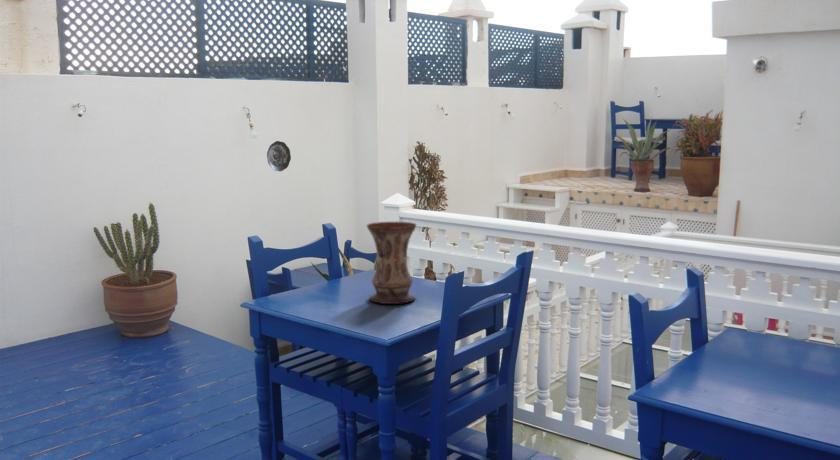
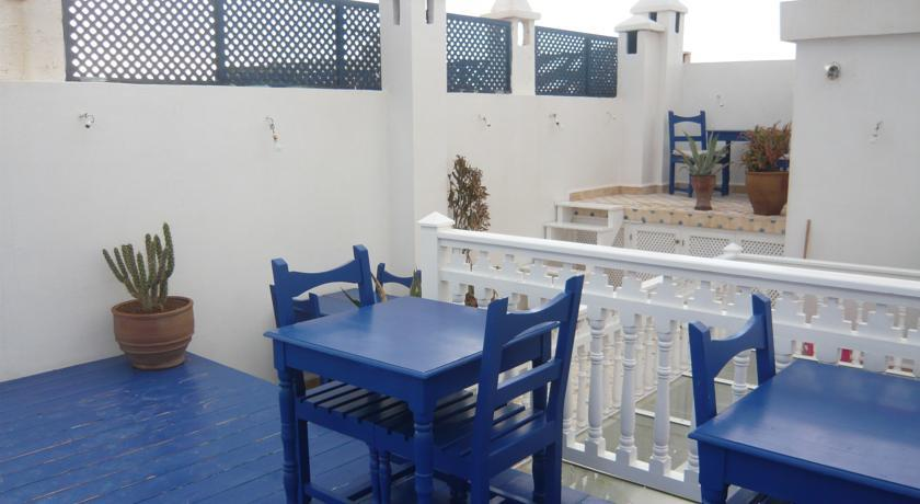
- vase [366,221,417,305]
- decorative plate [266,140,292,172]
